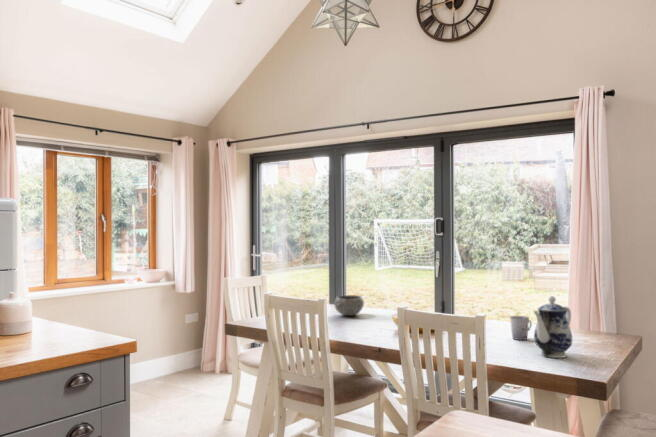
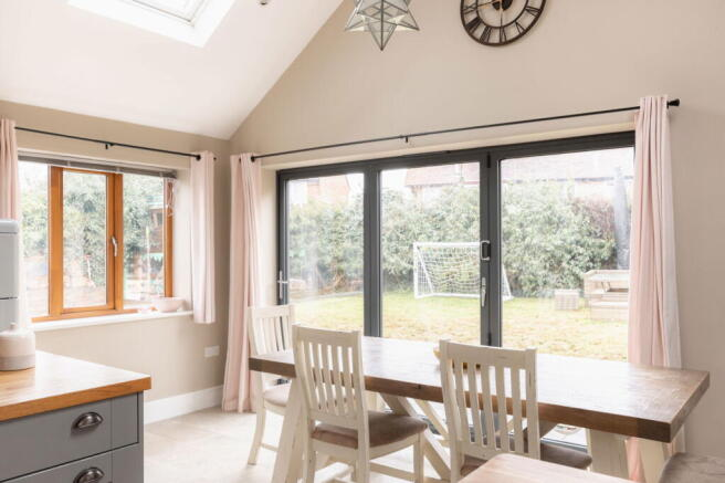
- bowl [333,294,365,317]
- cup [509,315,533,341]
- teapot [533,295,574,359]
